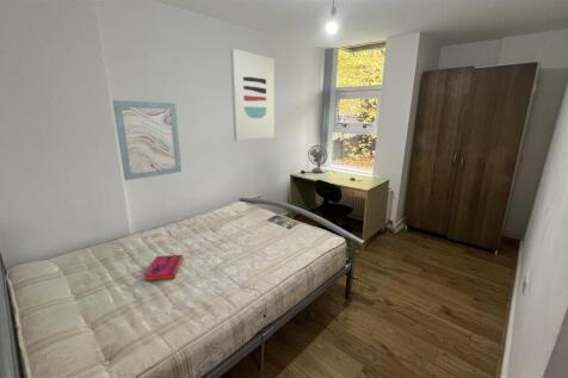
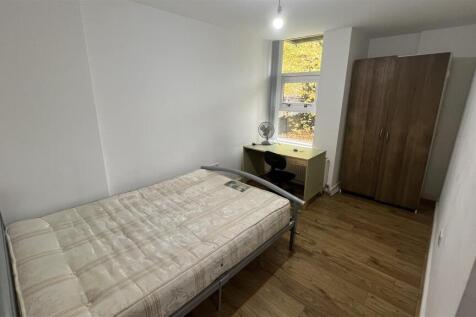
- wall art [229,48,276,142]
- hardback book [143,254,184,281]
- wall art [112,99,183,181]
